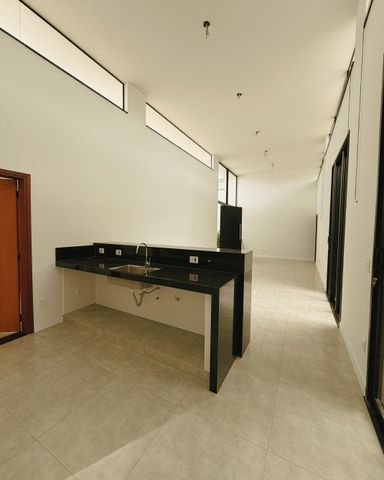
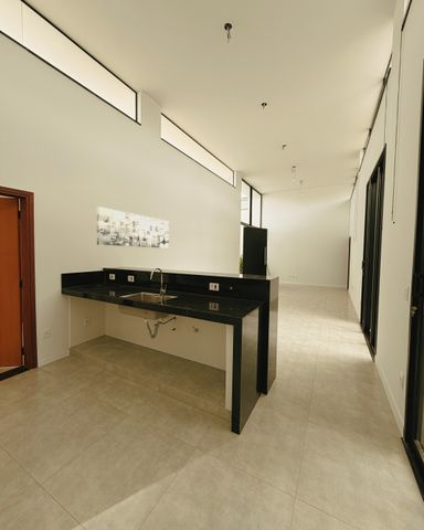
+ wall art [96,205,170,250]
